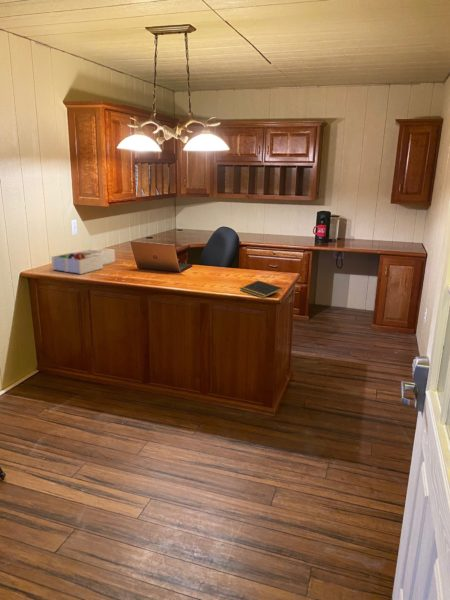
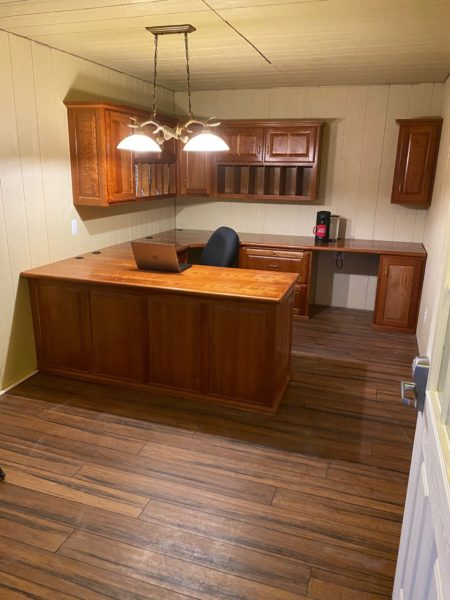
- desk organizer [50,248,116,275]
- notepad [239,280,283,299]
